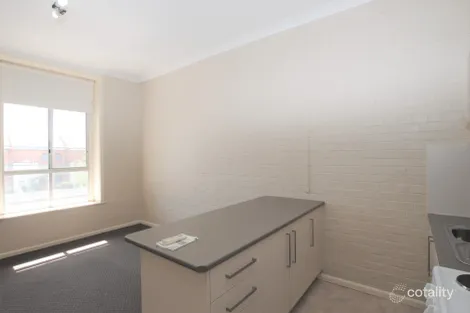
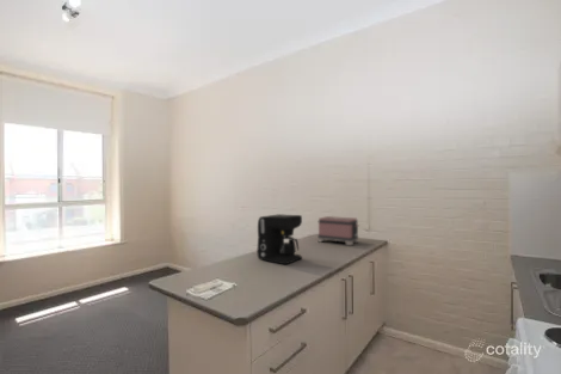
+ coffee maker [255,213,303,265]
+ toaster [316,215,360,246]
